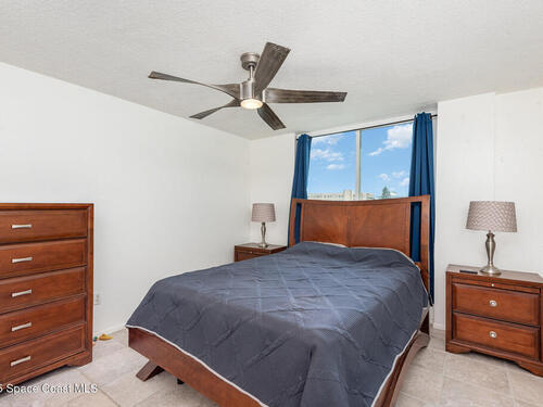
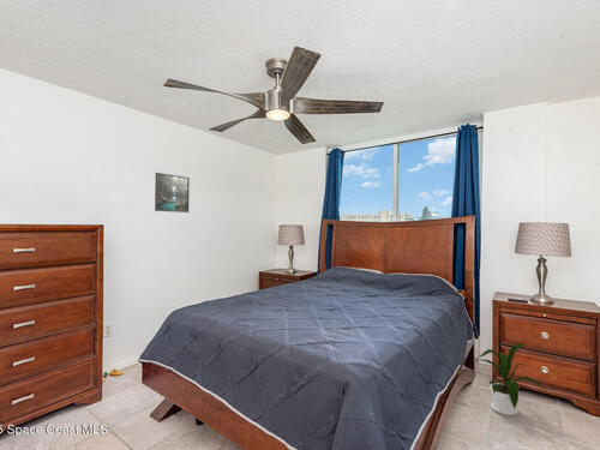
+ house plant [475,342,550,416]
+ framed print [154,172,191,214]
